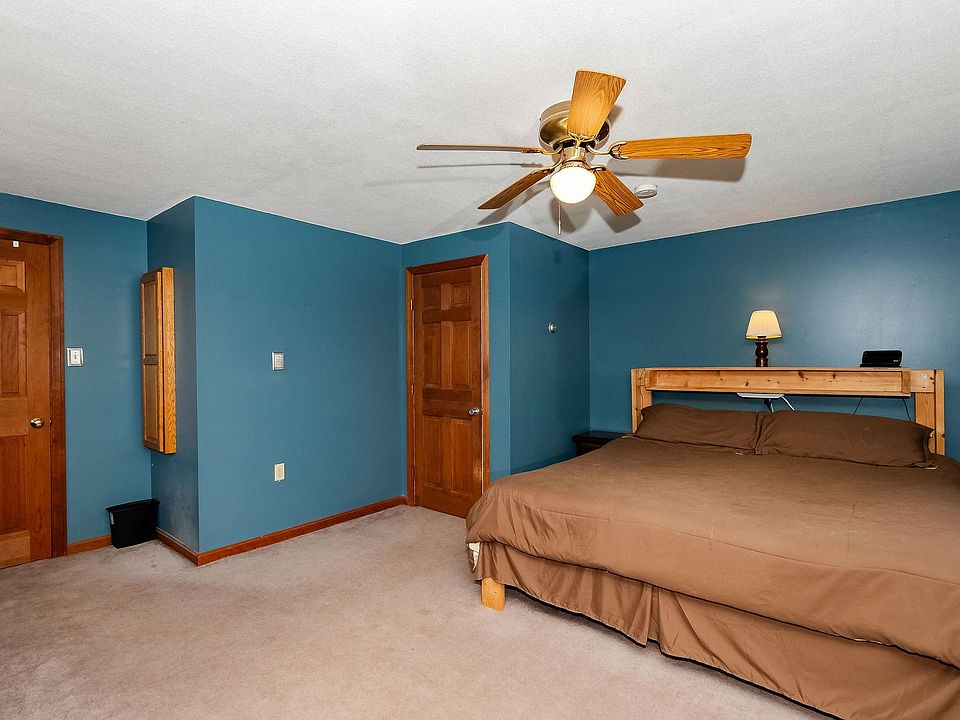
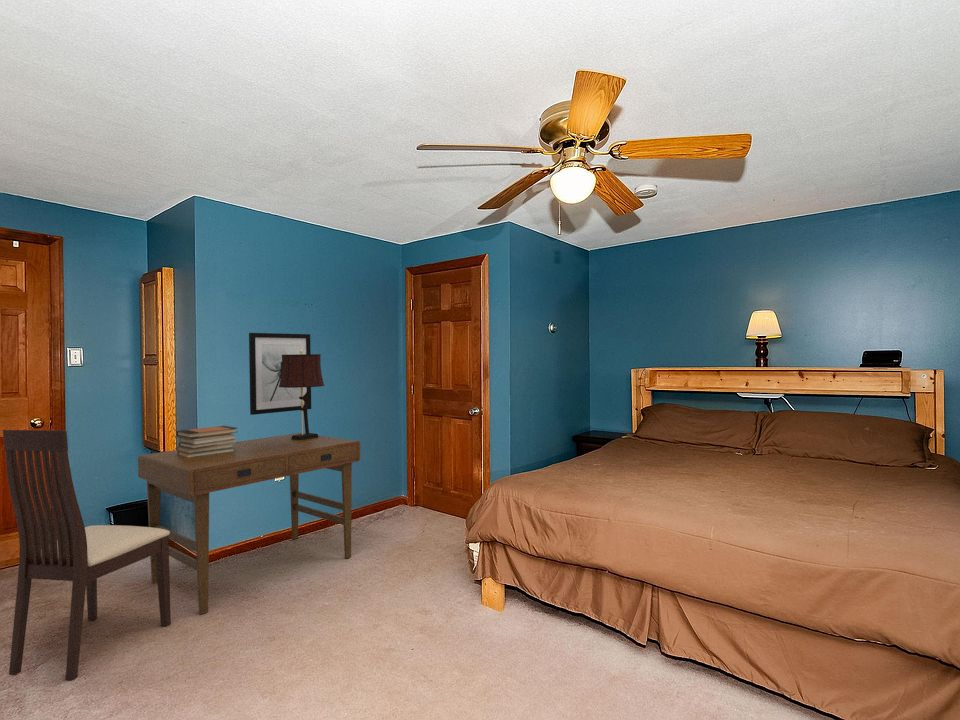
+ chair [2,429,172,681]
+ table lamp [279,350,325,440]
+ desk [137,432,362,615]
+ book stack [175,425,239,458]
+ wall art [248,332,312,416]
